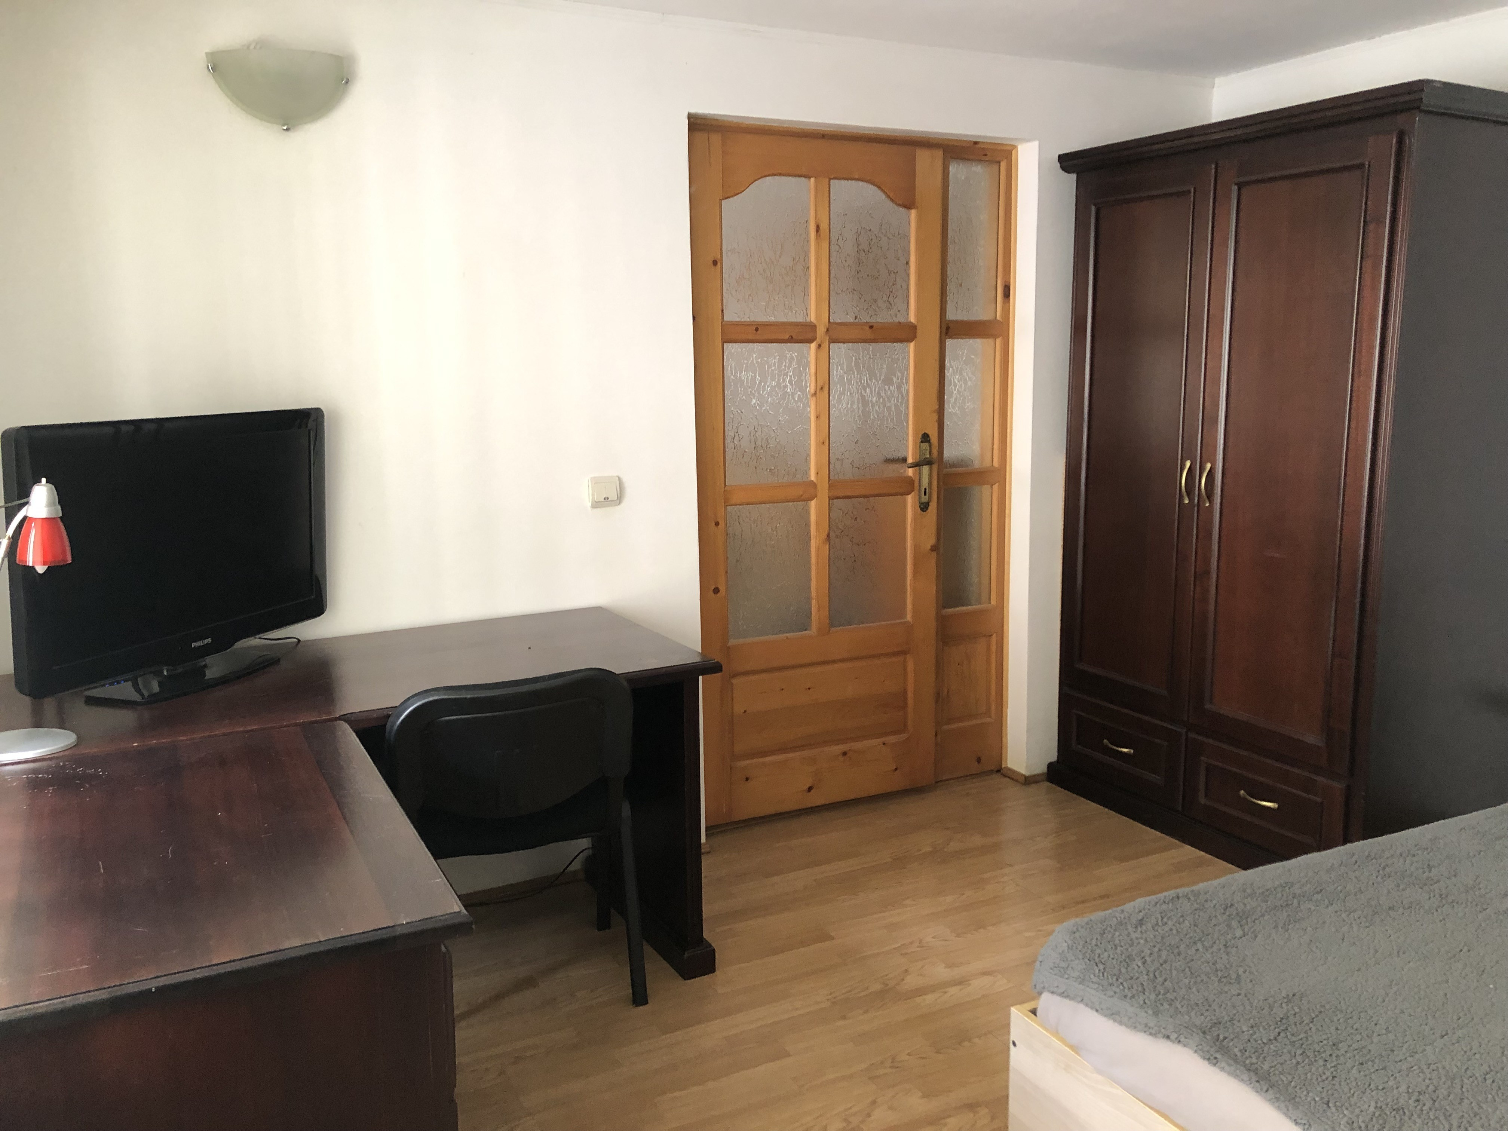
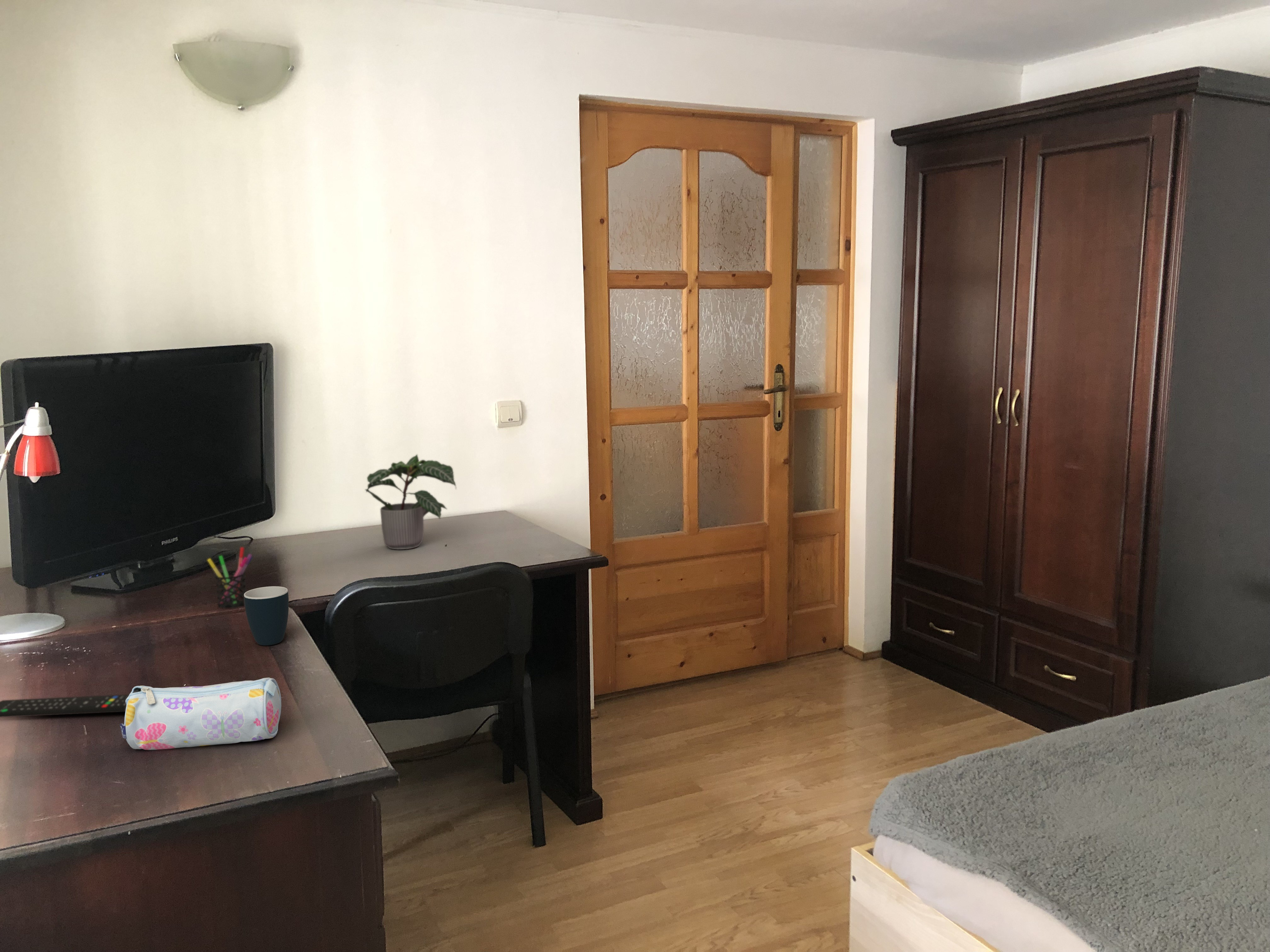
+ mug [244,586,289,646]
+ remote control [0,694,129,718]
+ pencil case [120,677,282,750]
+ potted plant [364,454,457,550]
+ pen holder [207,547,253,609]
